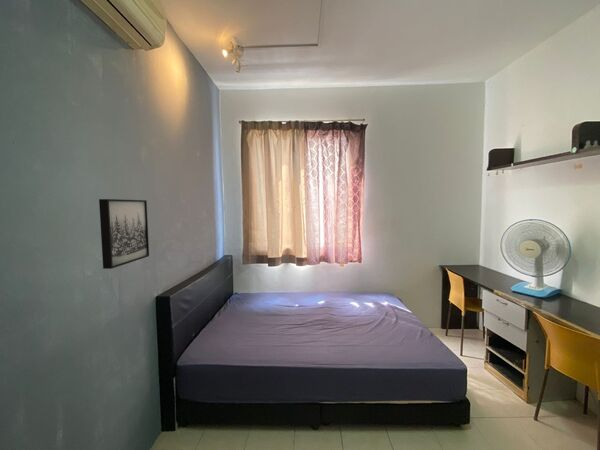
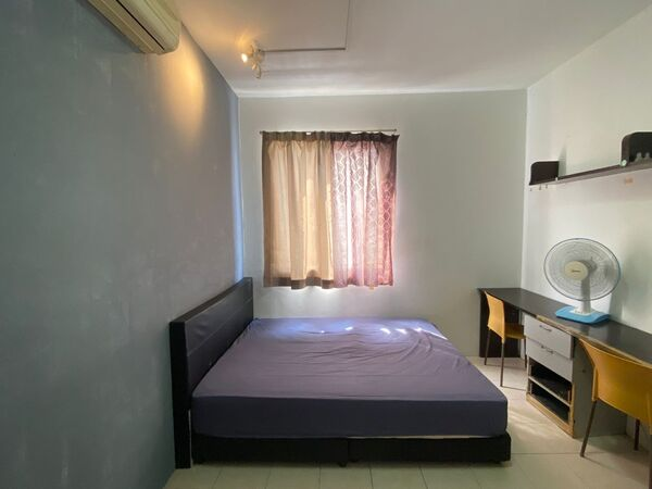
- wall art [98,198,150,270]
